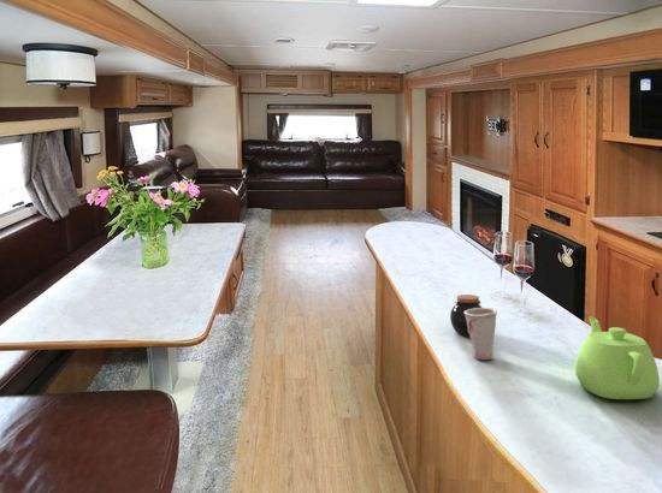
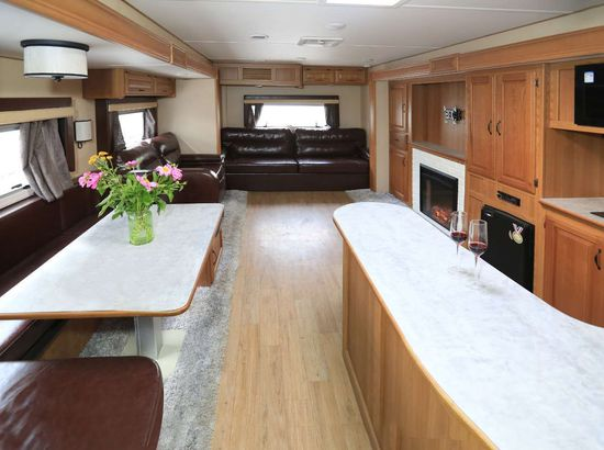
- teapot [574,316,661,400]
- jar [449,293,483,337]
- cup [465,307,498,361]
